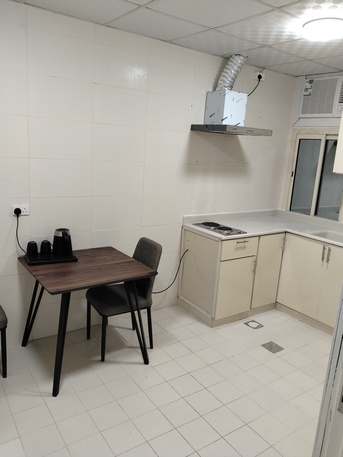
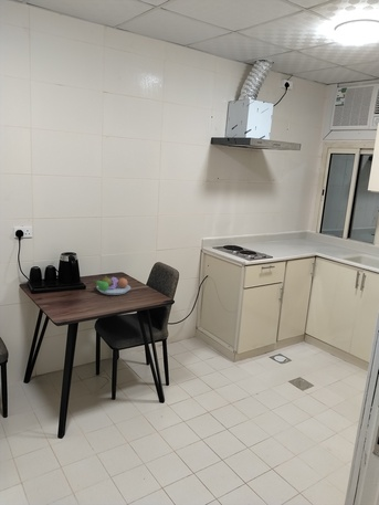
+ fruit bowl [92,275,131,296]
